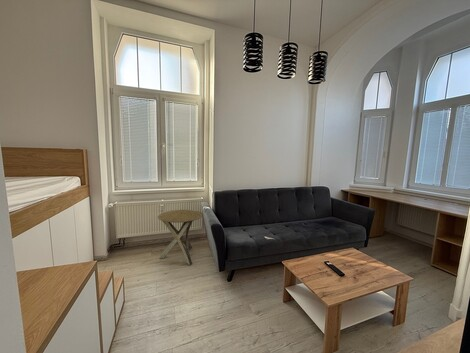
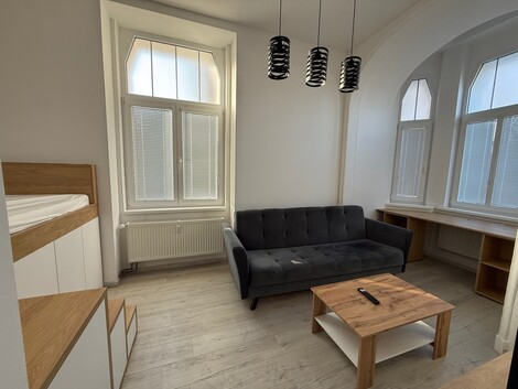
- side table [157,209,204,266]
